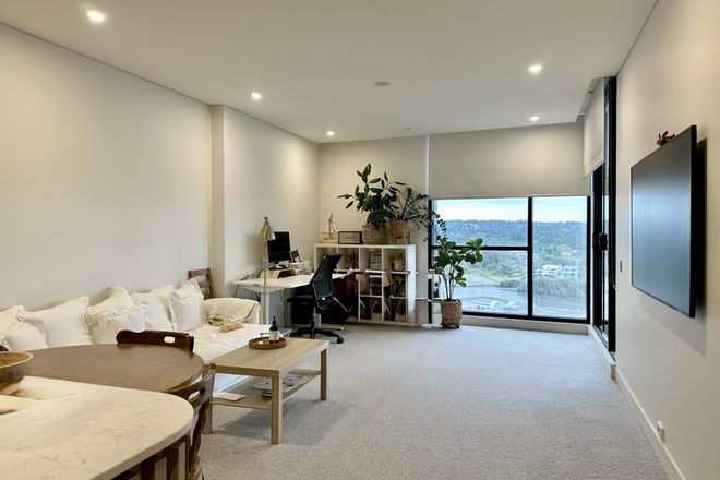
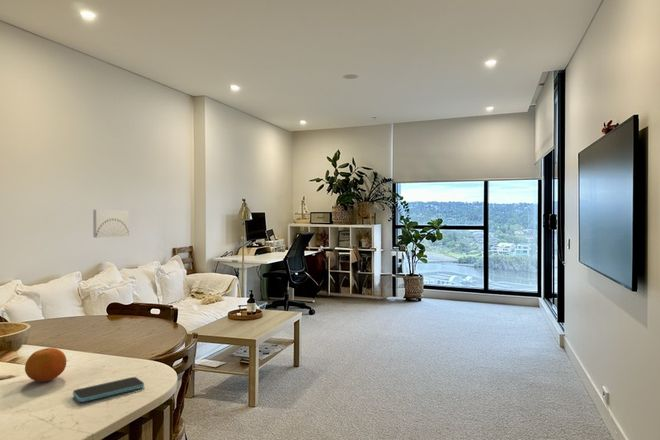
+ fruit [24,347,67,383]
+ wall art [92,209,130,238]
+ smartphone [72,376,145,403]
